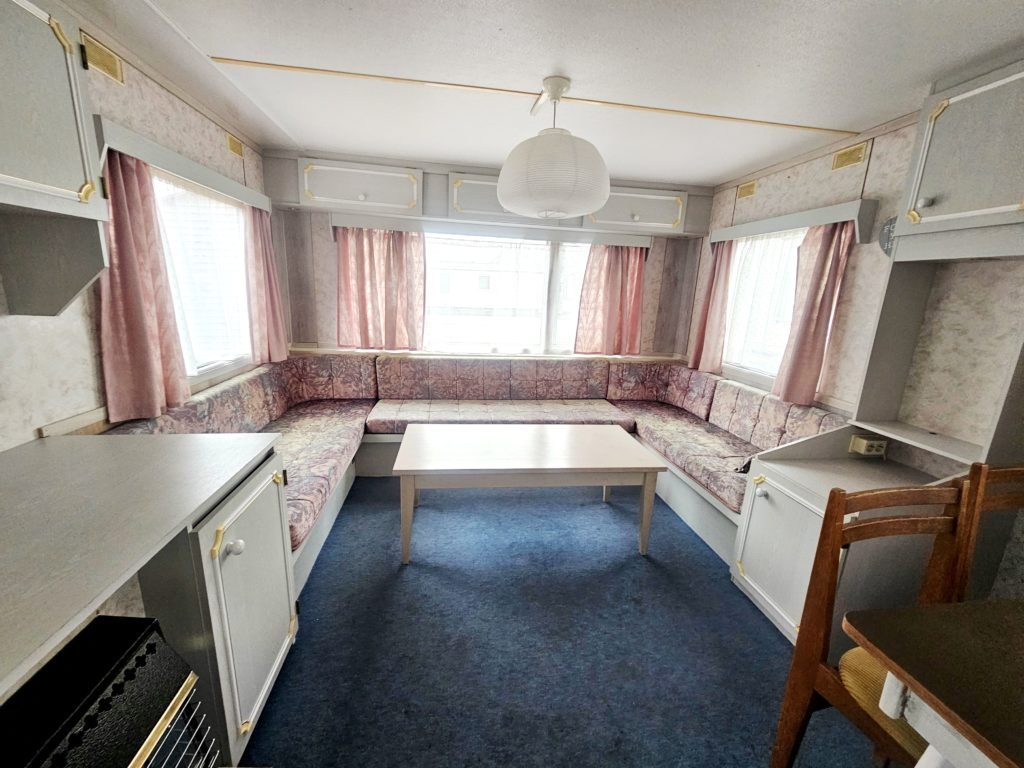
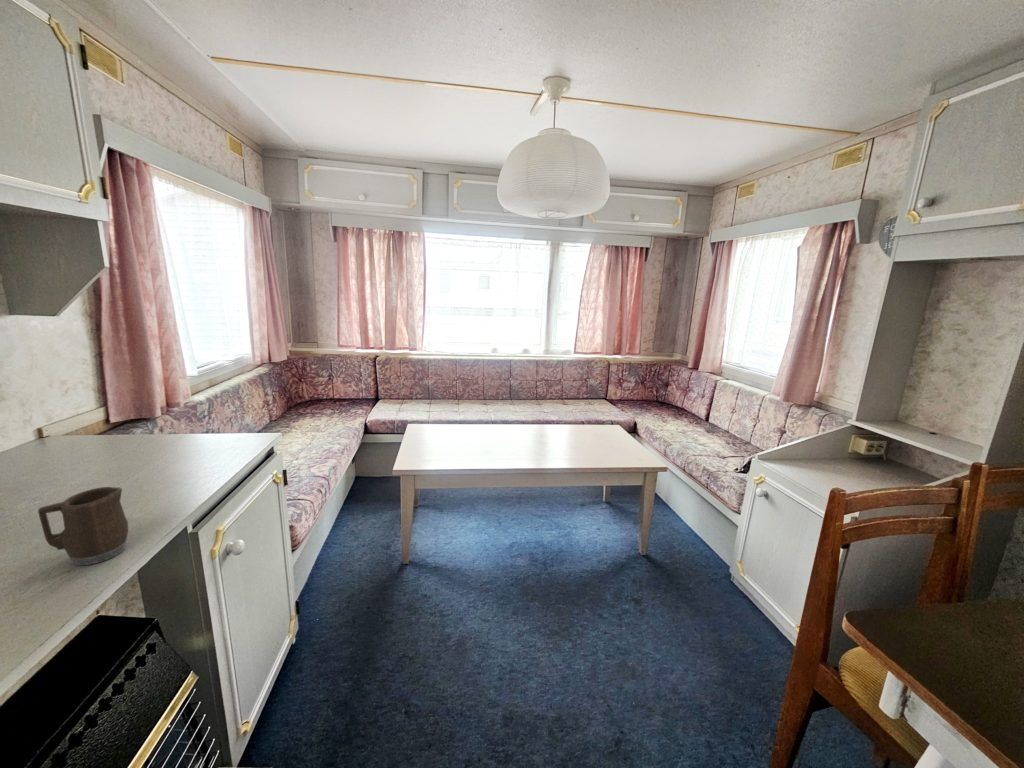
+ mug [37,486,129,566]
